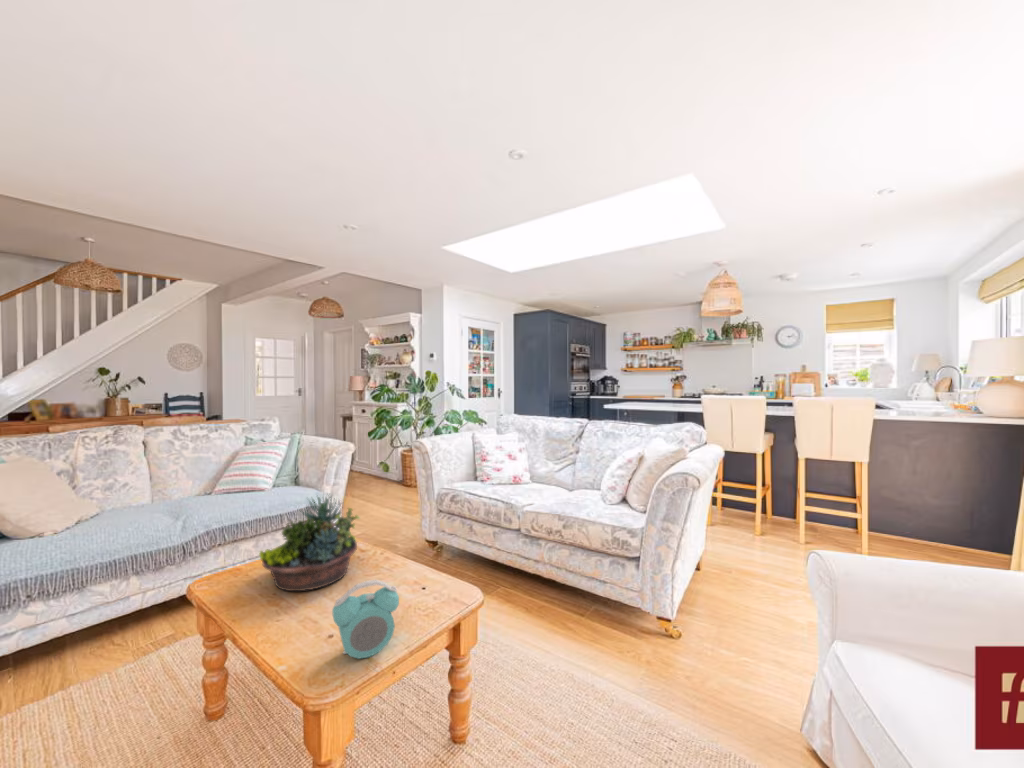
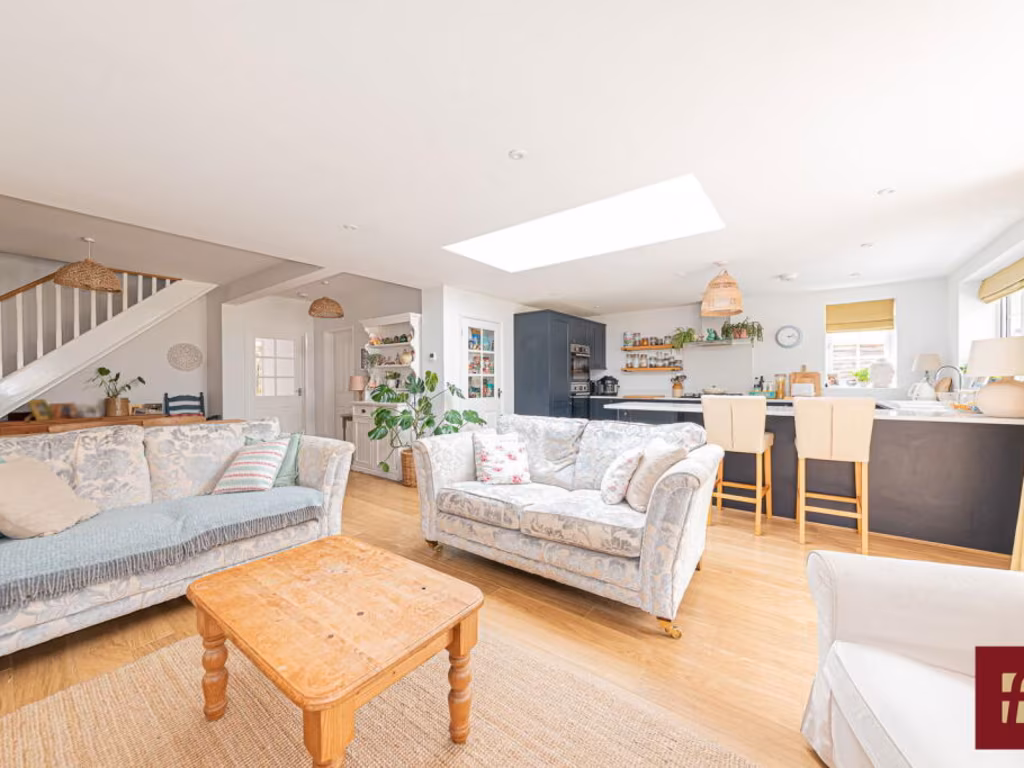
- succulent planter [258,493,361,592]
- alarm clock [331,579,400,660]
